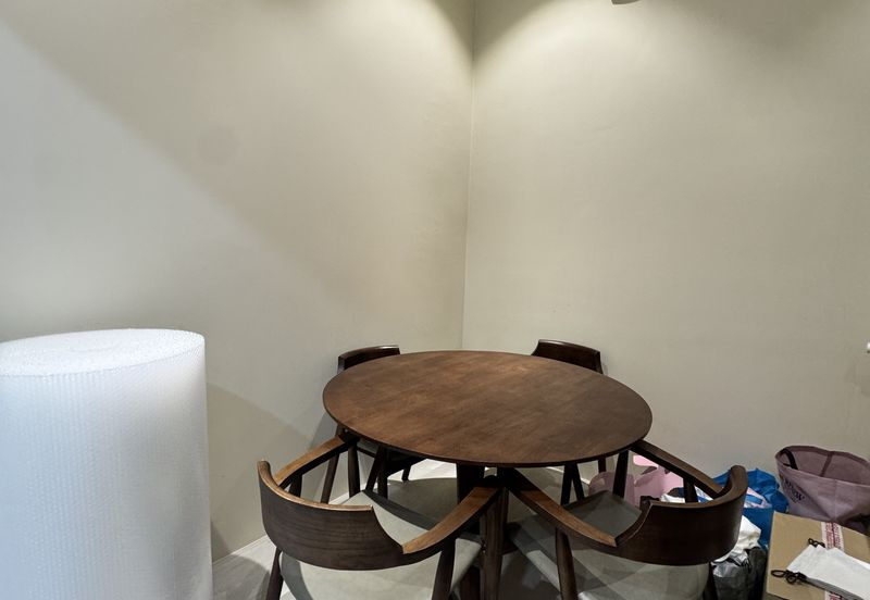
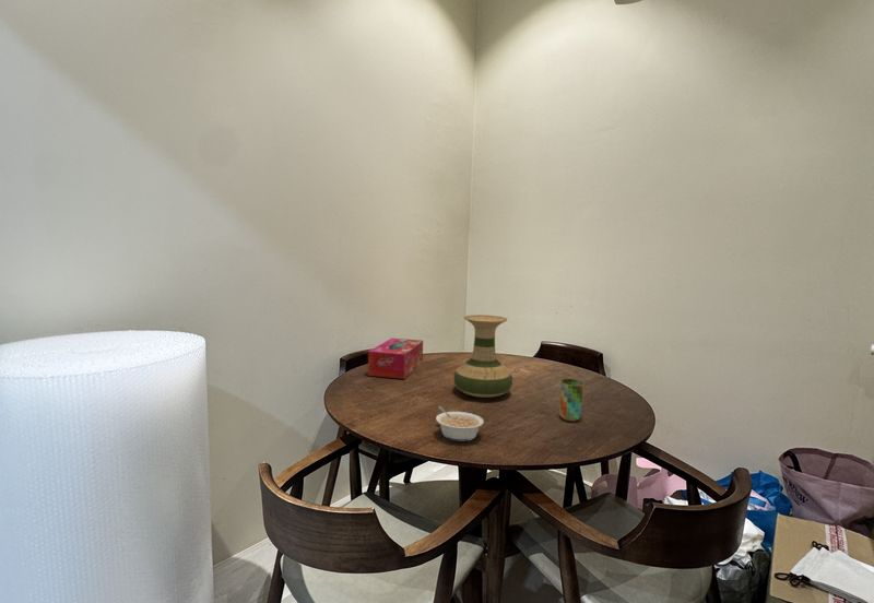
+ tissue box [367,336,424,380]
+ cup [559,378,586,423]
+ vase [453,314,513,399]
+ legume [435,405,485,442]
